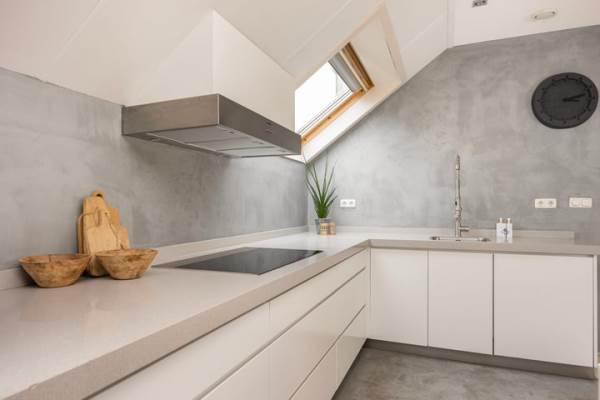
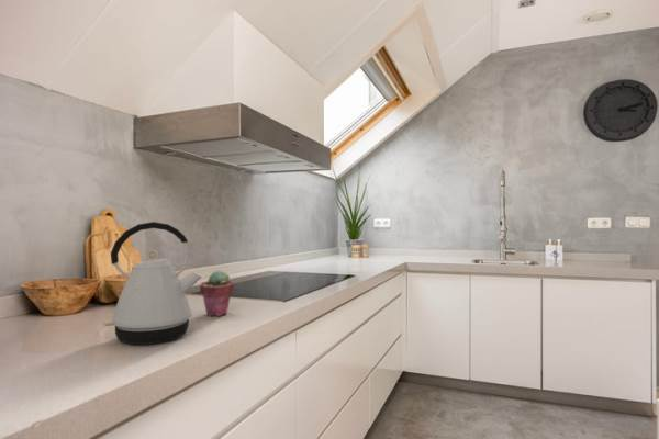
+ potted succulent [199,269,235,317]
+ kettle [103,221,203,346]
